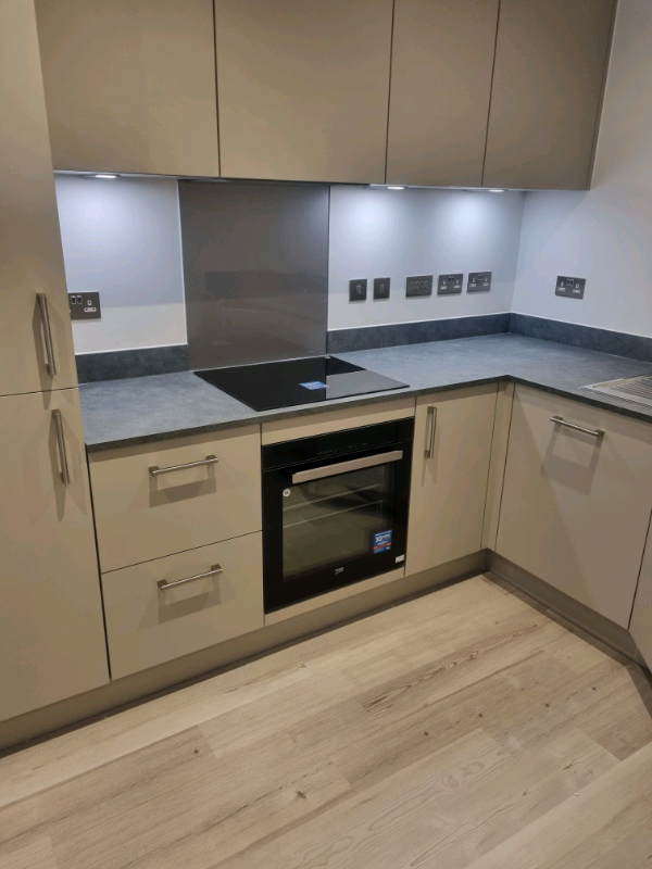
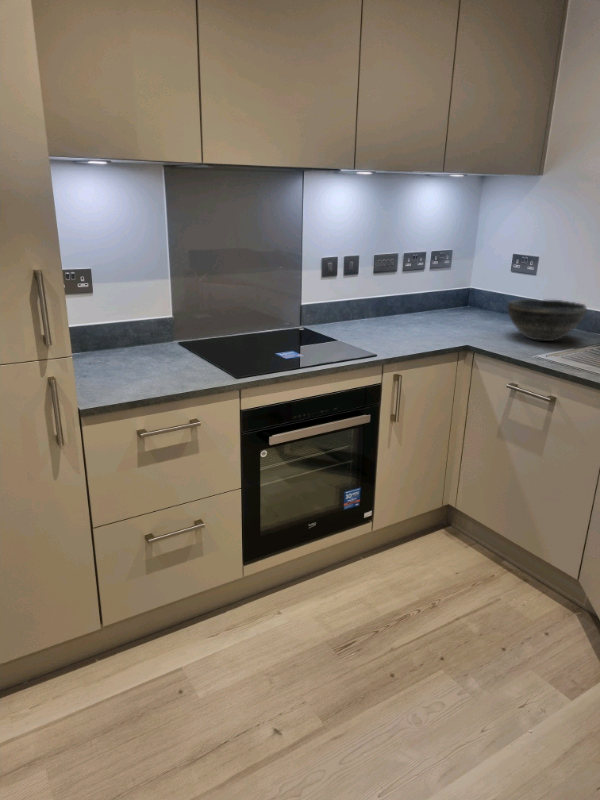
+ bowl [507,298,588,342]
